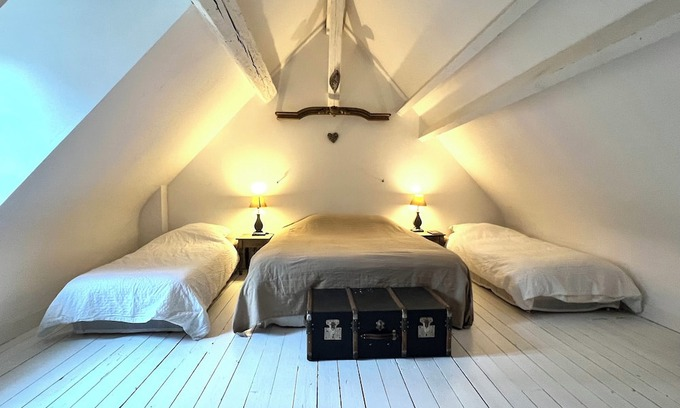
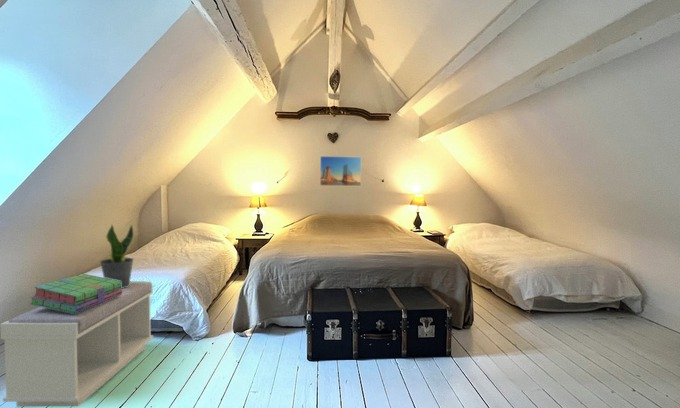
+ bench [0,280,154,407]
+ potted plant [99,224,135,288]
+ stack of books [28,273,122,314]
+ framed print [319,155,362,187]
